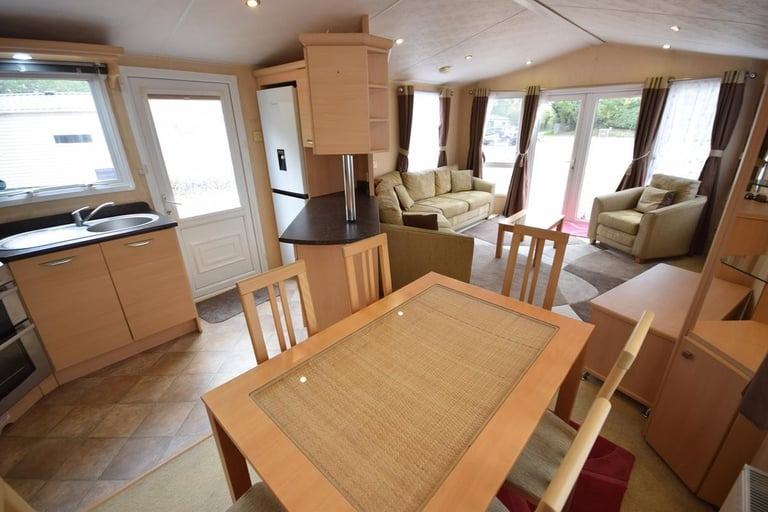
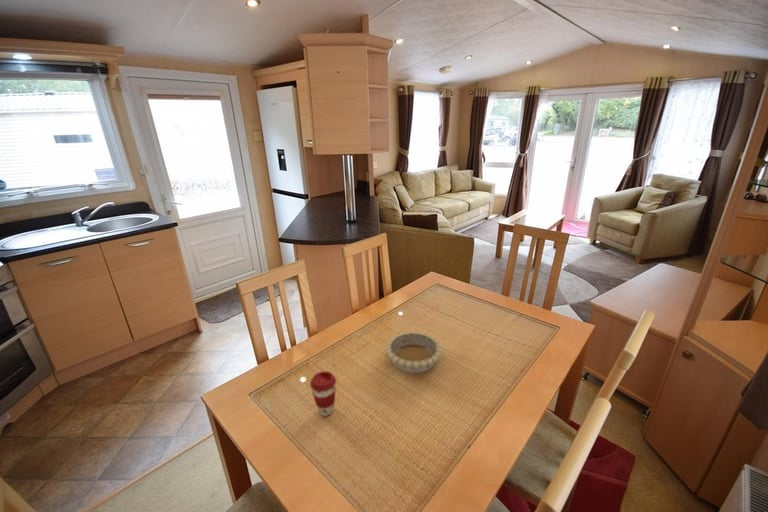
+ decorative bowl [385,331,443,374]
+ coffee cup [309,370,337,417]
